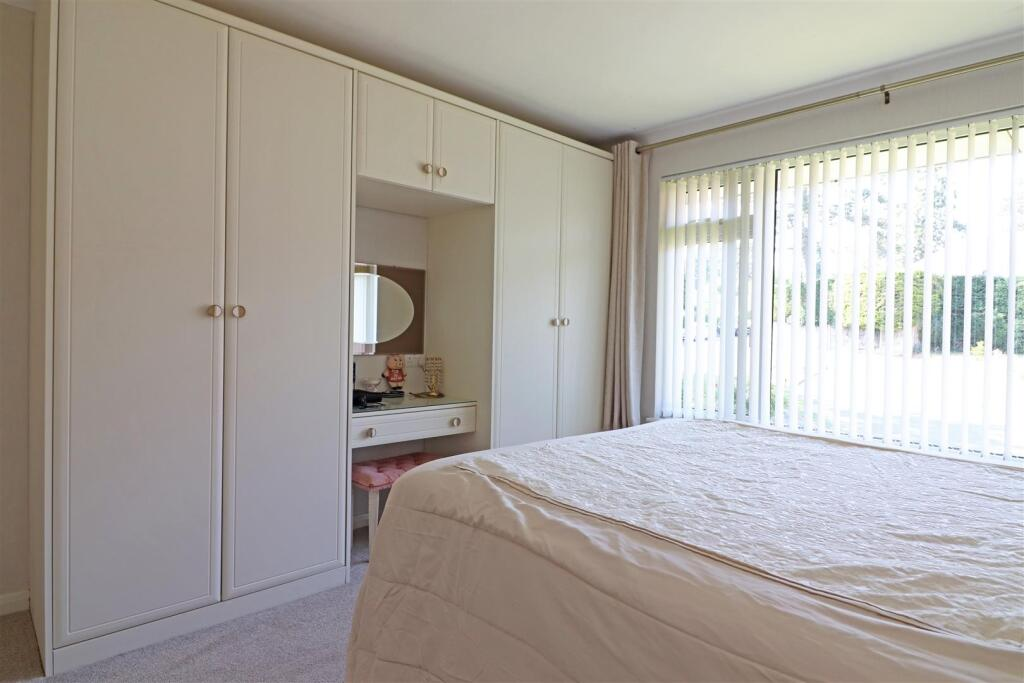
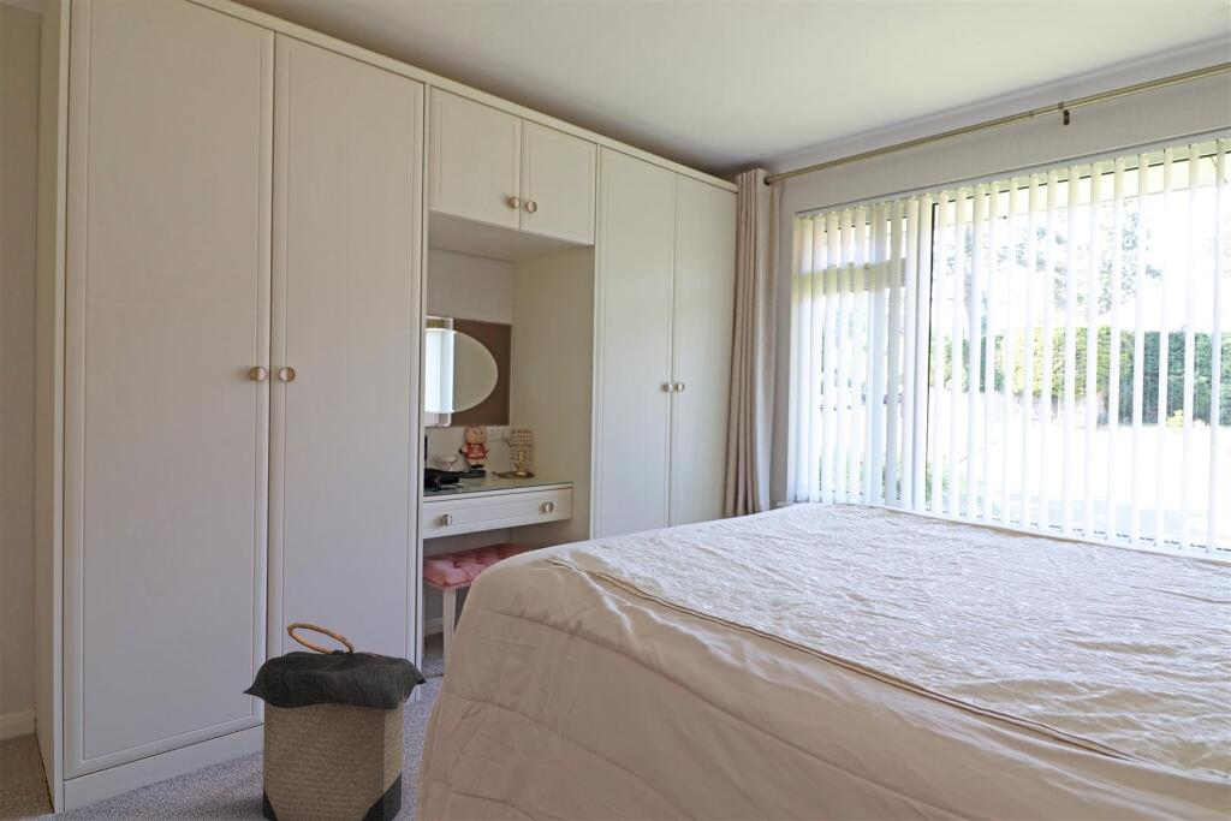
+ laundry hamper [242,621,428,821]
